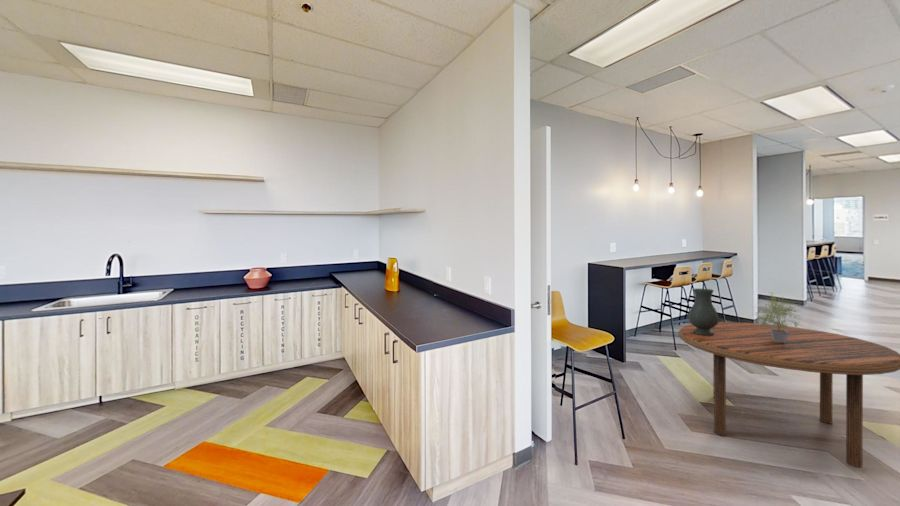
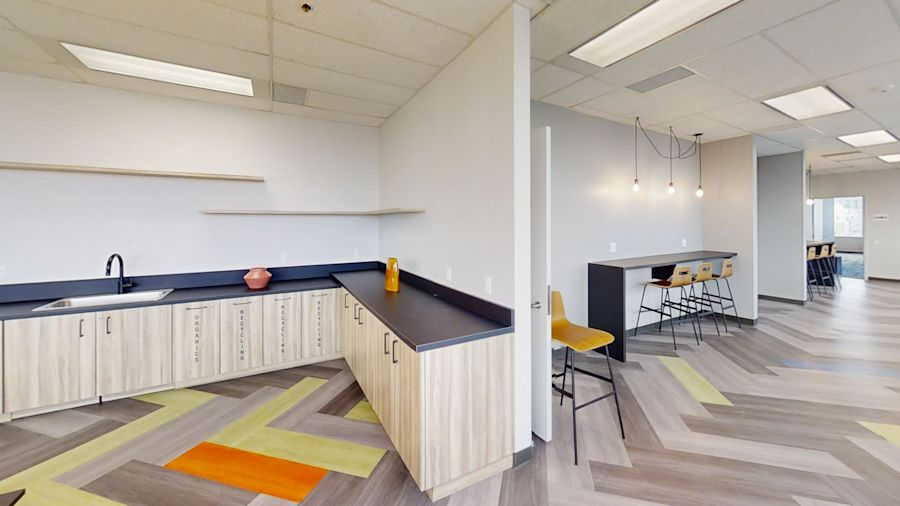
- dining table [678,321,900,469]
- vase [687,288,720,336]
- potted plant [754,292,803,343]
